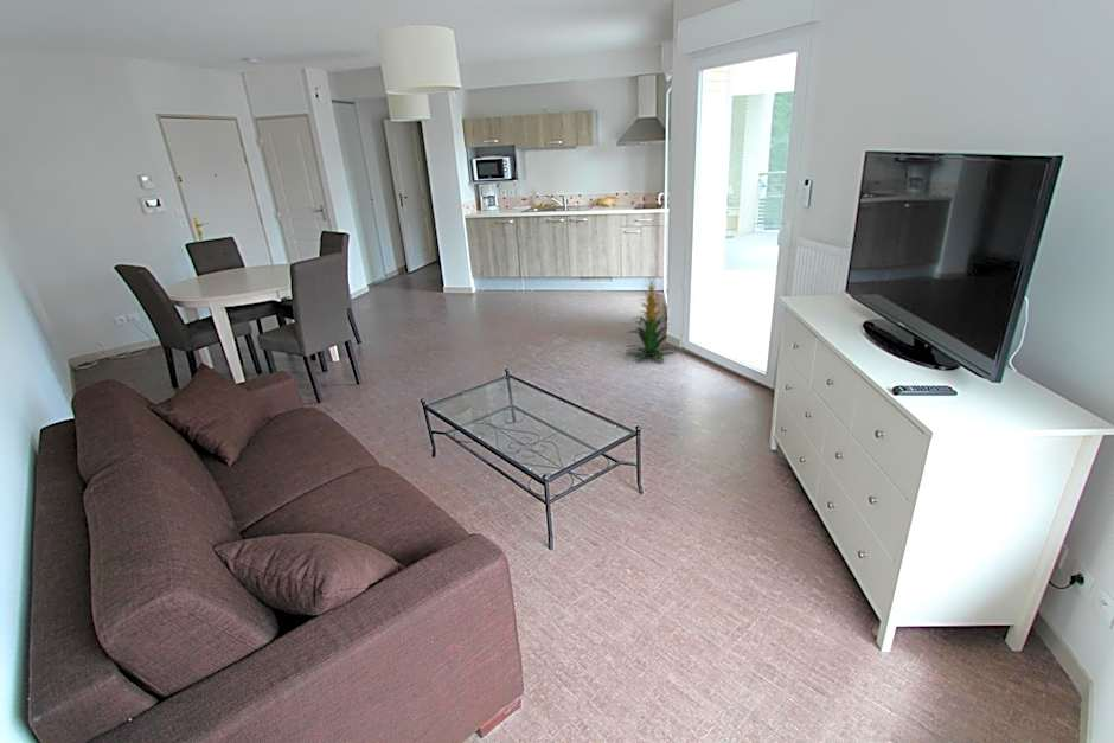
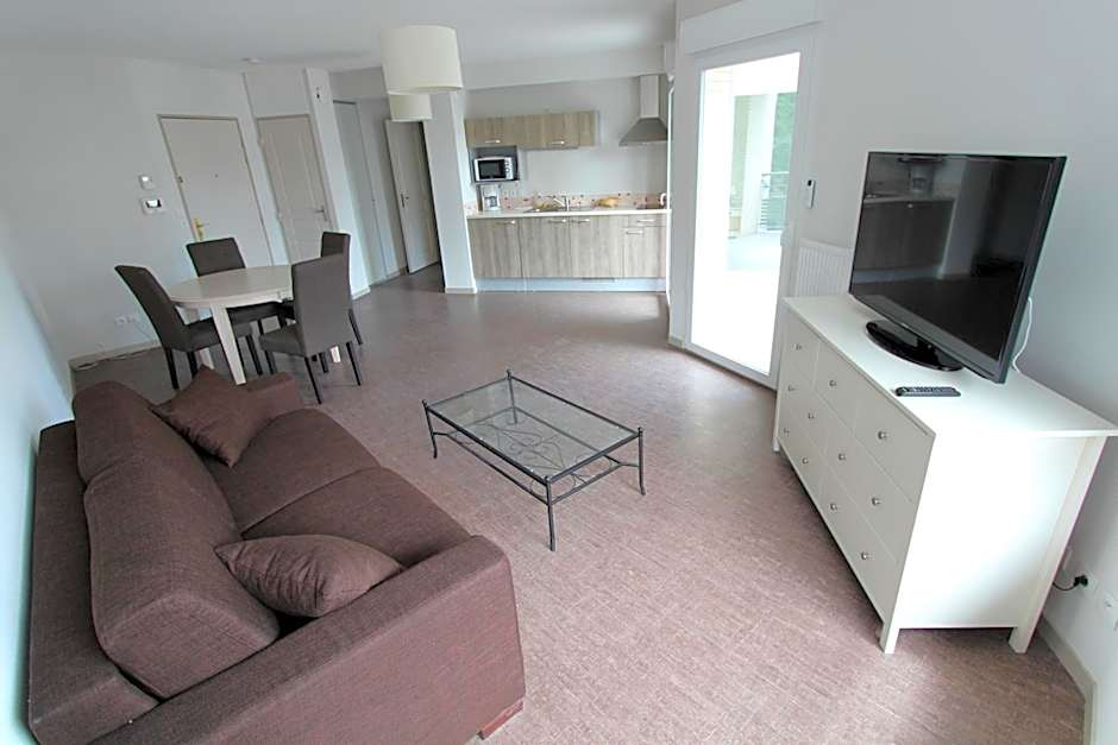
- indoor plant [626,277,678,364]
